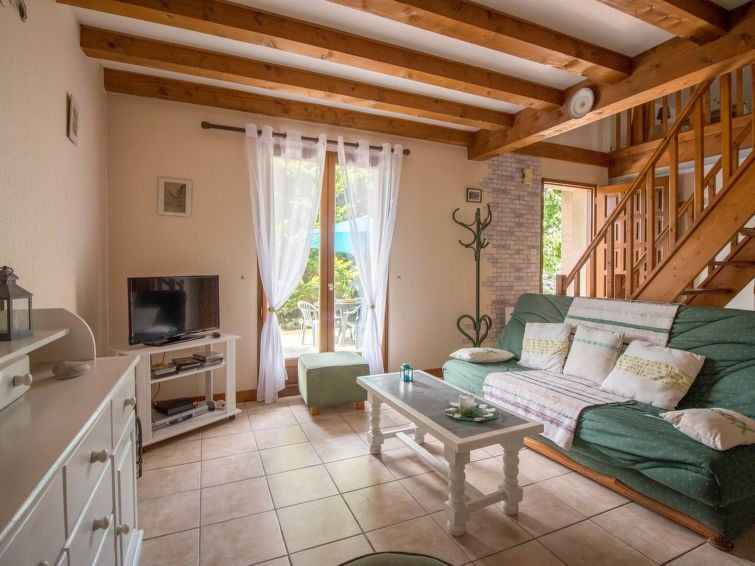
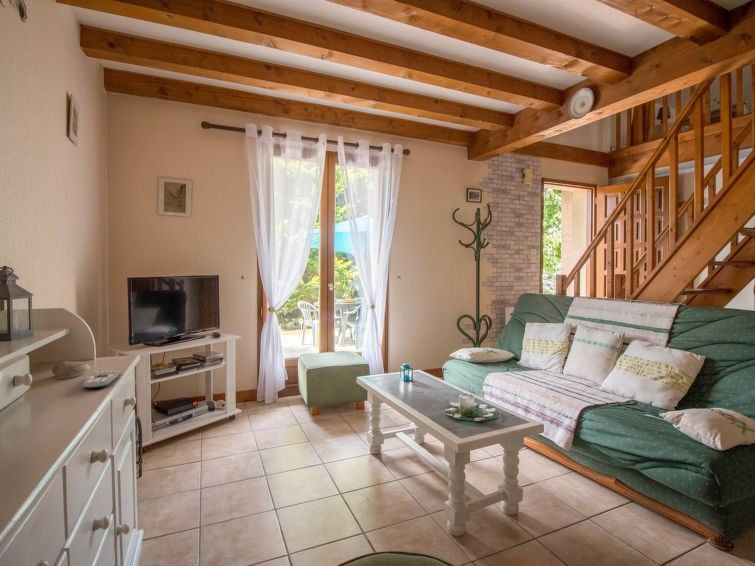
+ remote control [82,369,122,389]
